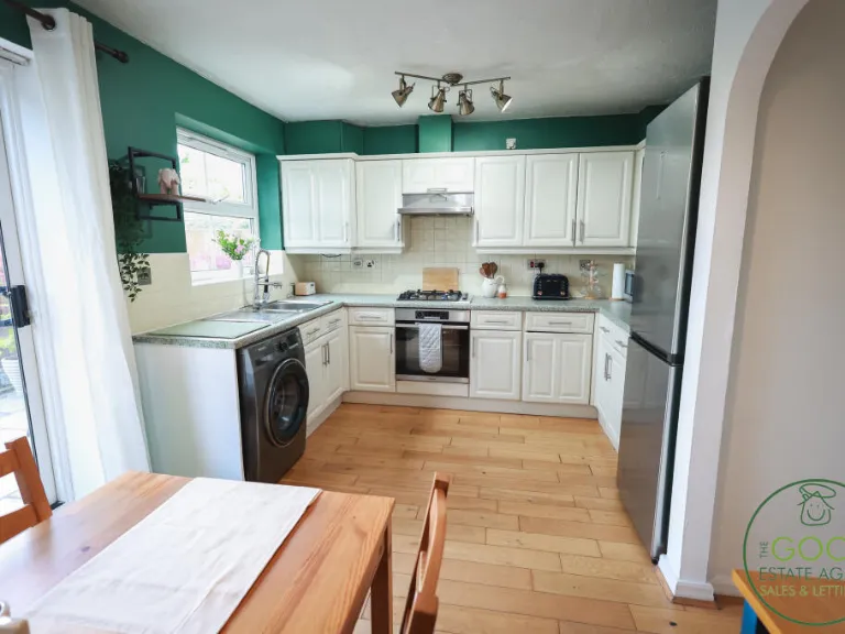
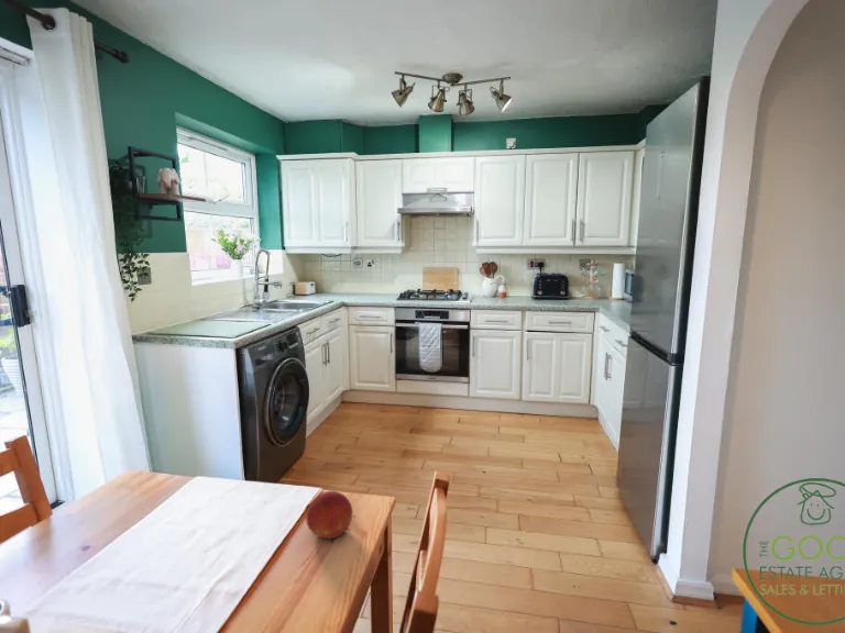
+ fruit [305,490,353,544]
